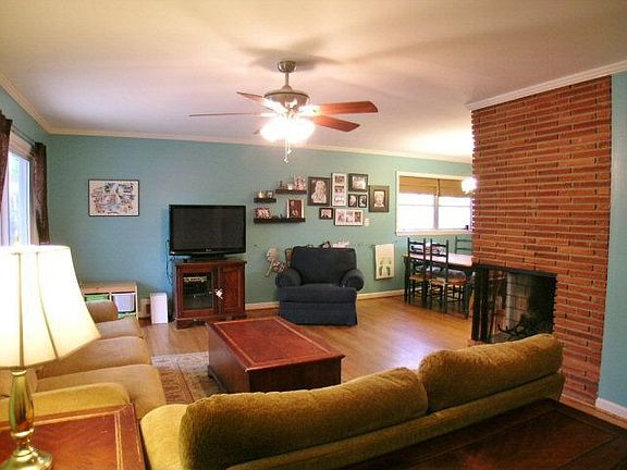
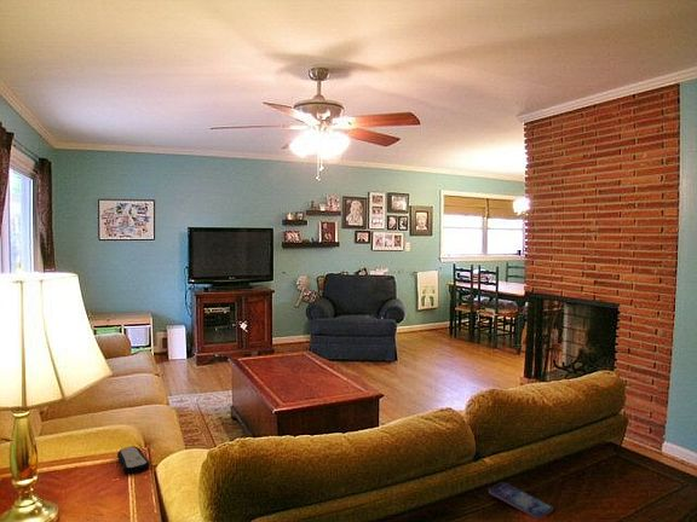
+ remote control [116,445,151,475]
+ smartphone [488,481,554,521]
